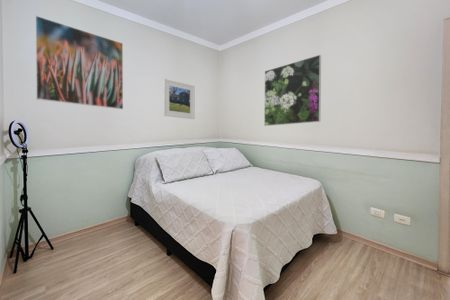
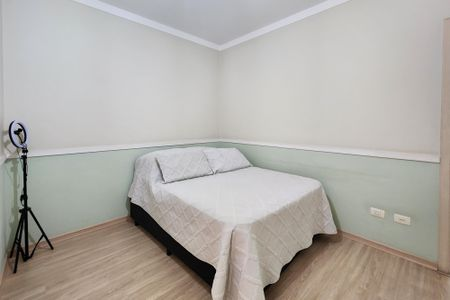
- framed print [163,78,196,120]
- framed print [263,54,322,127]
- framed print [34,15,124,110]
